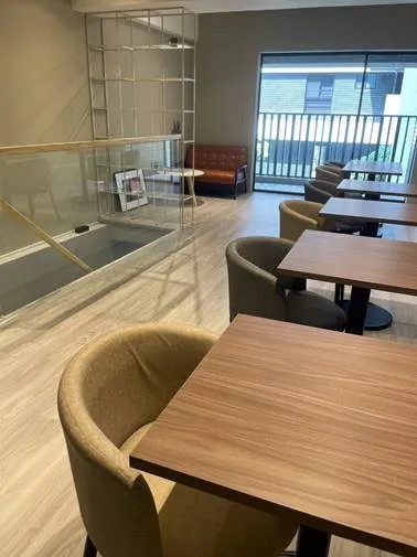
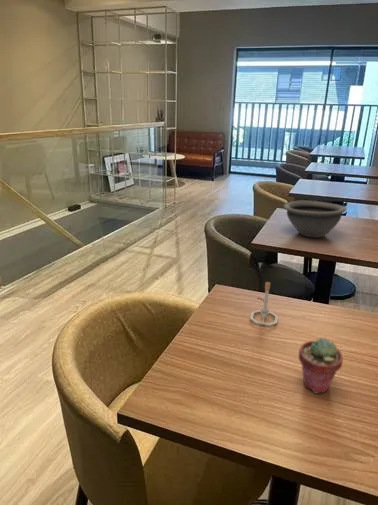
+ lamp base [249,281,279,327]
+ bowl [283,200,347,239]
+ potted succulent [298,337,344,395]
